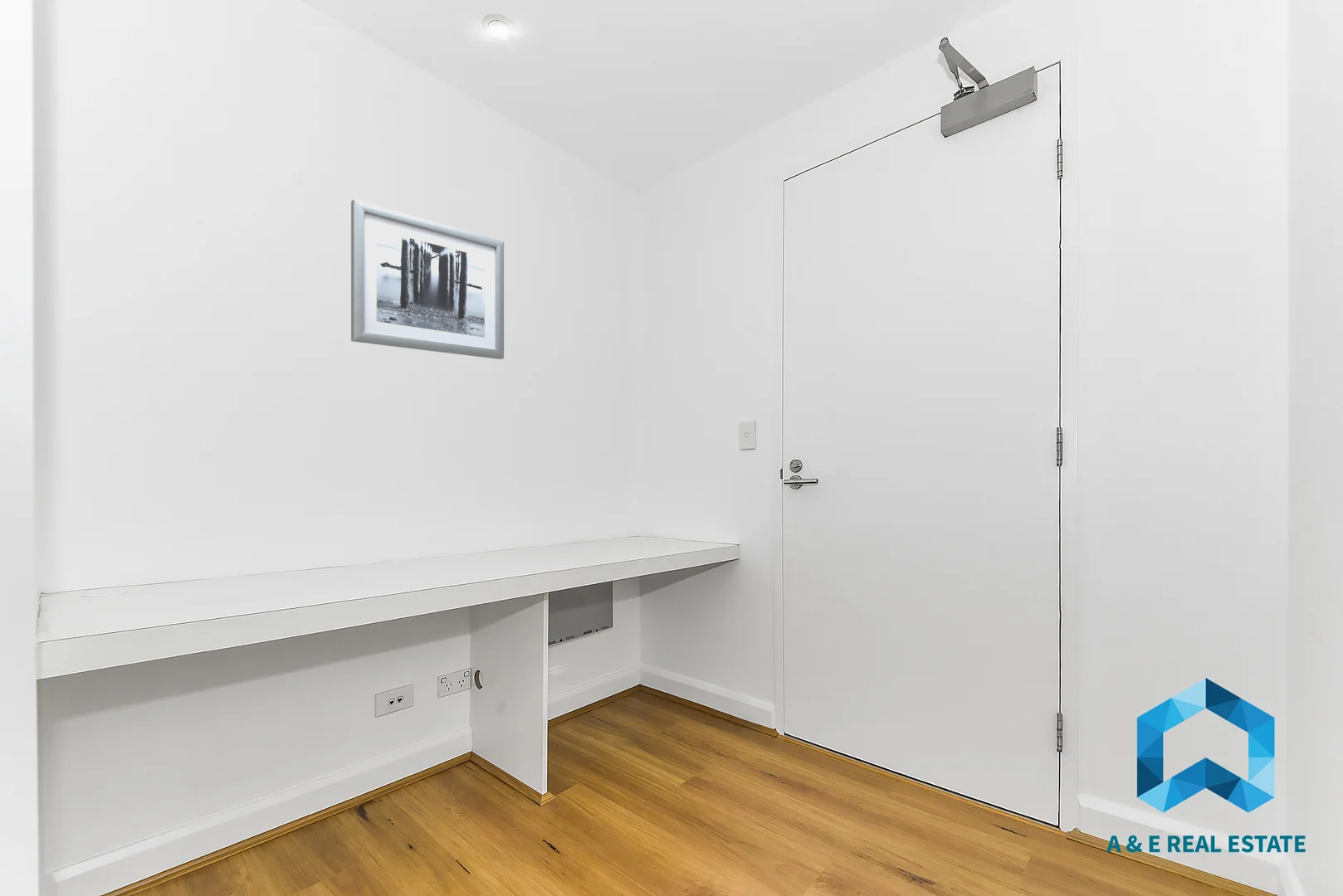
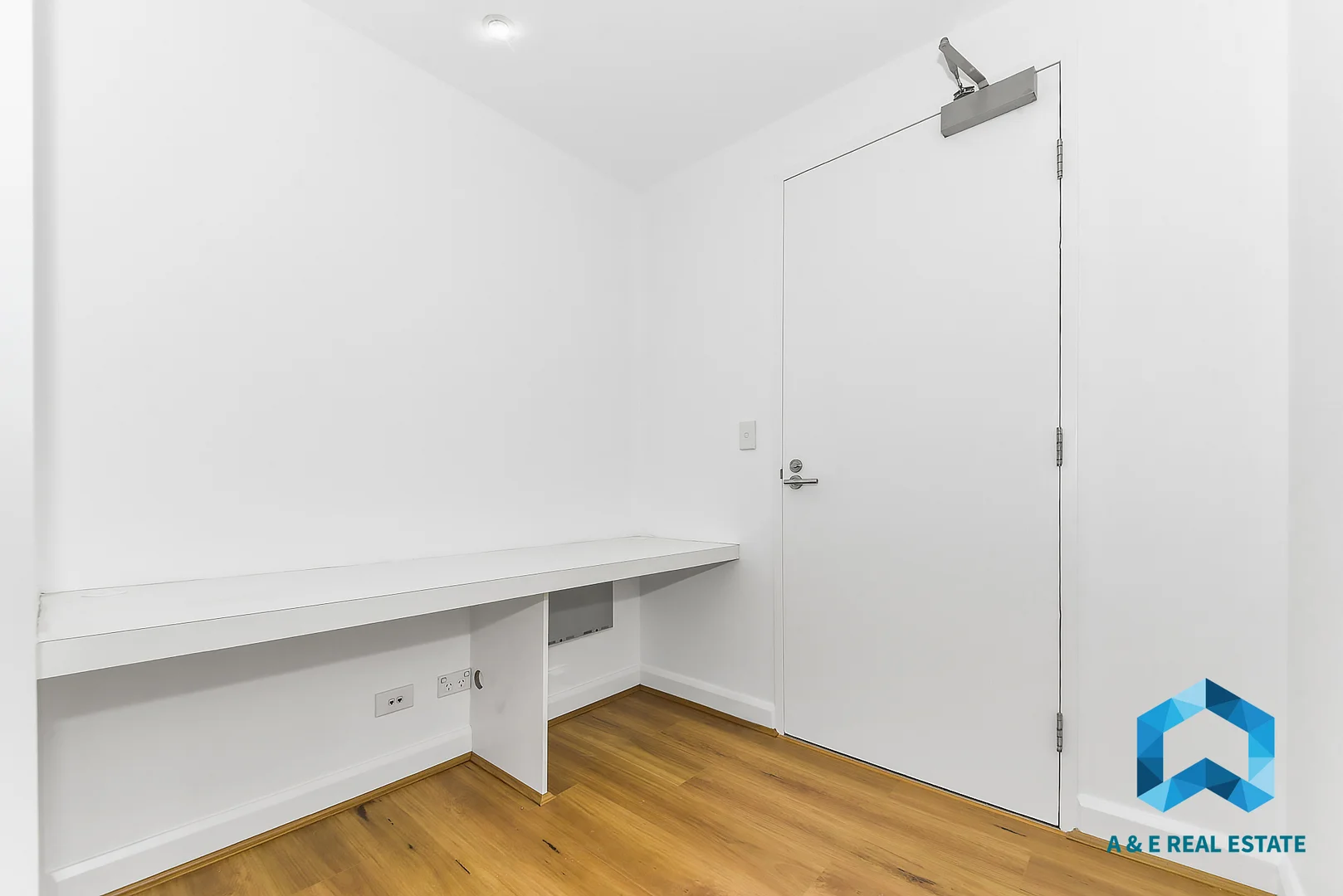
- wall art [350,198,505,360]
